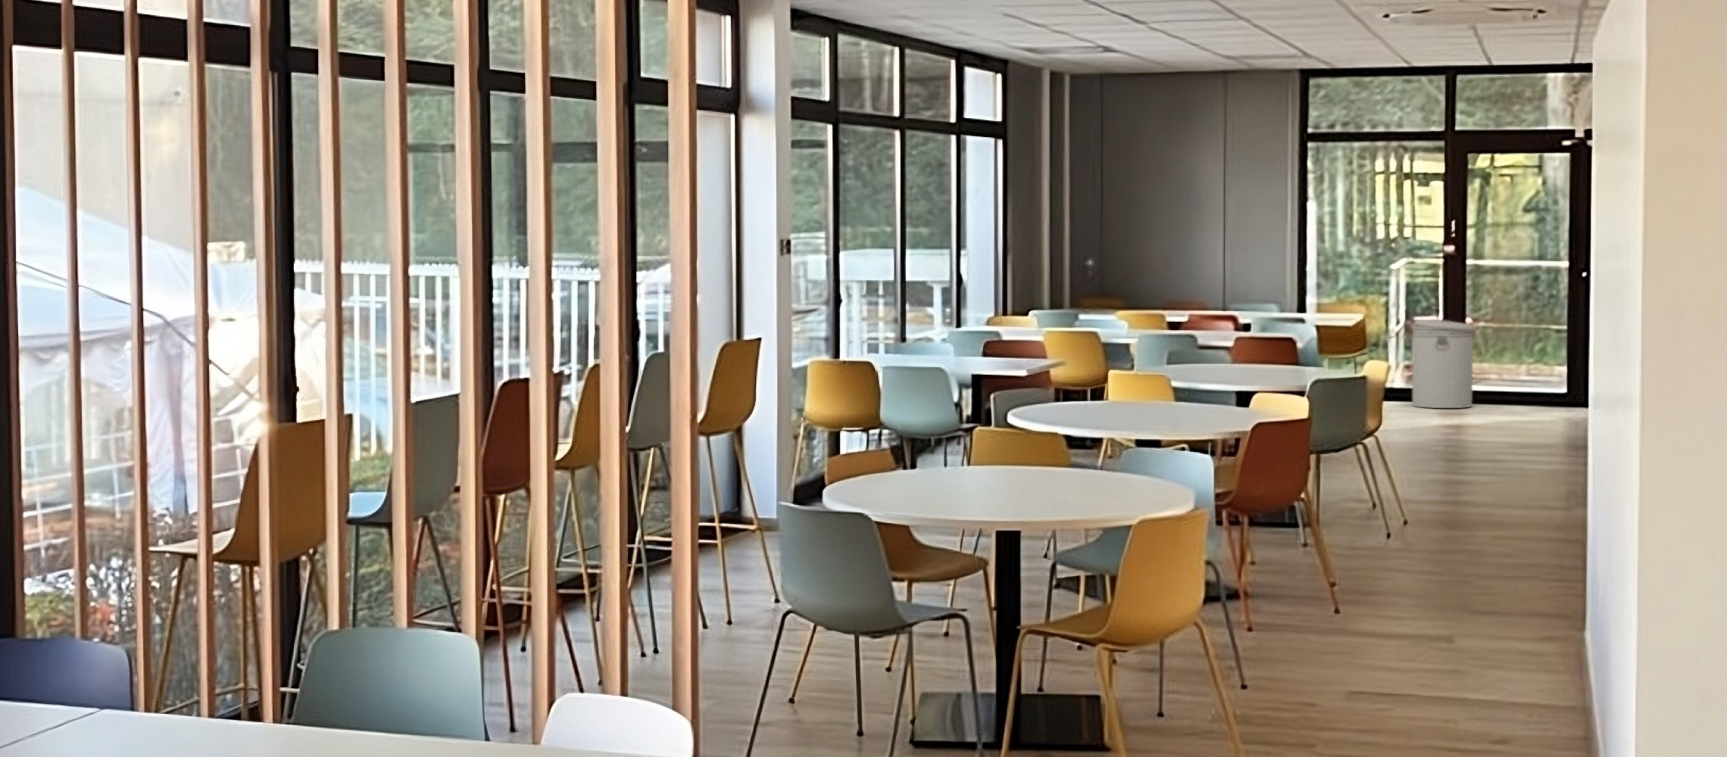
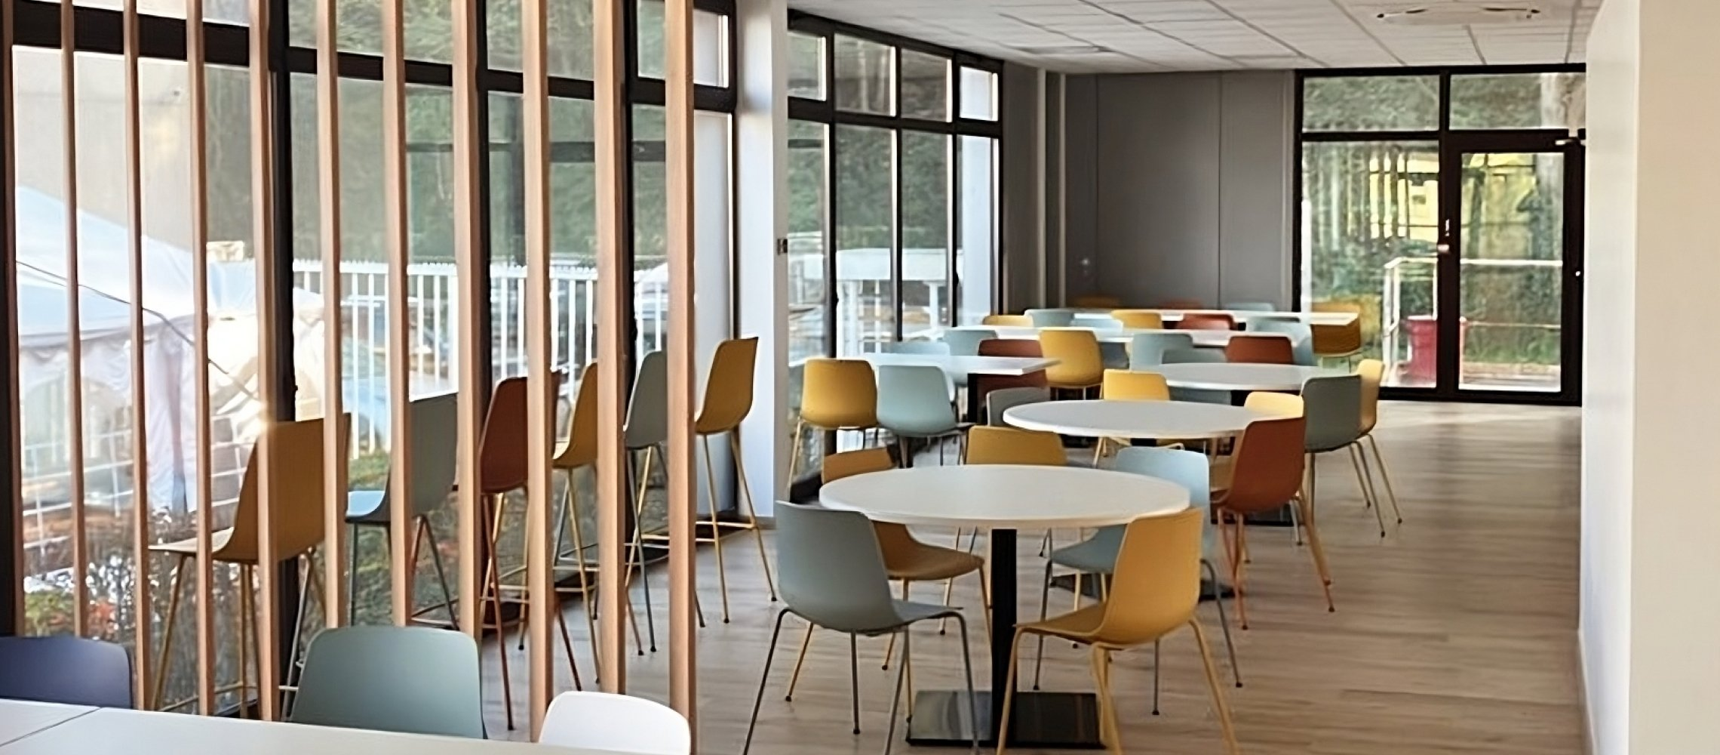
- can [1411,319,1478,409]
